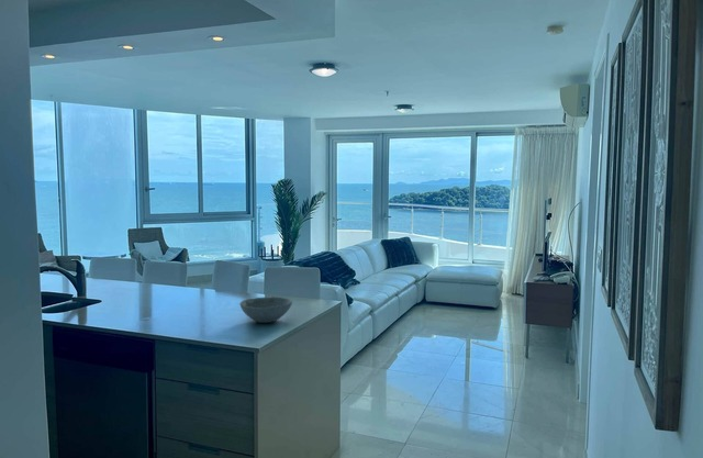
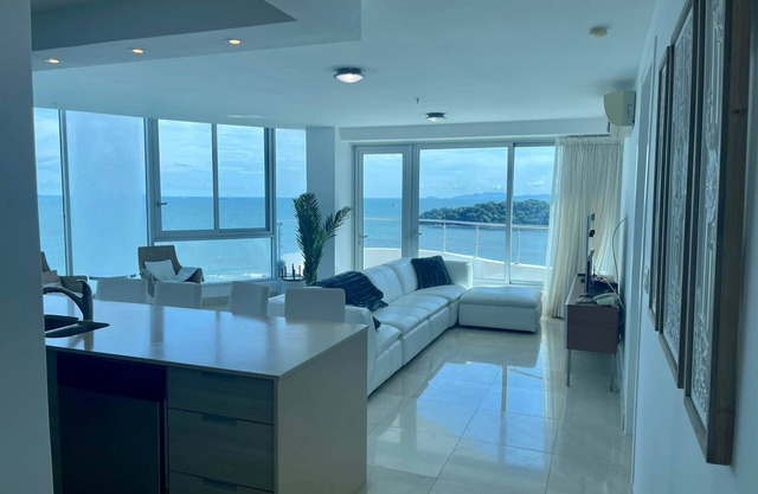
- bowl [238,295,293,324]
